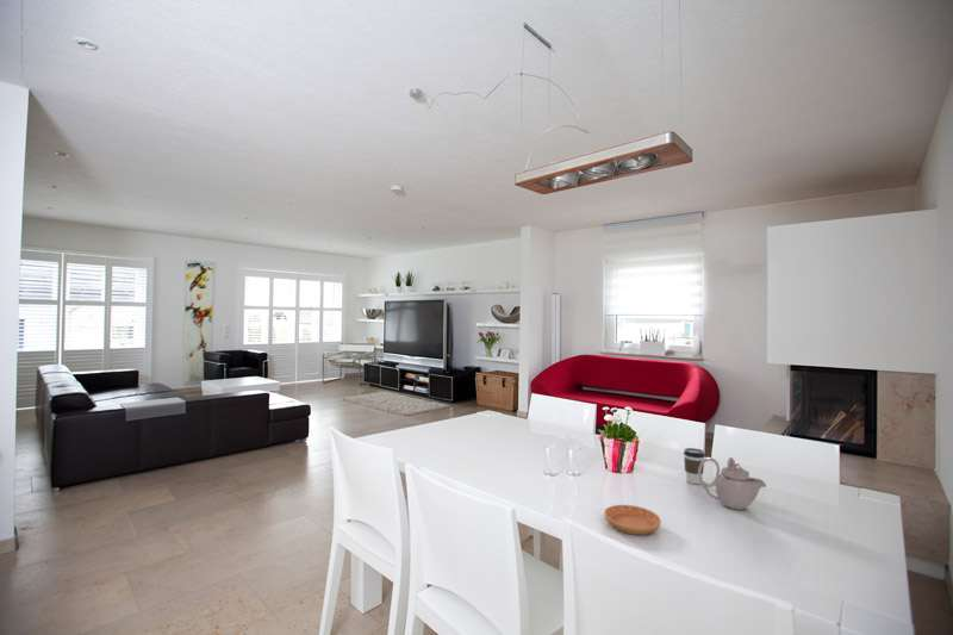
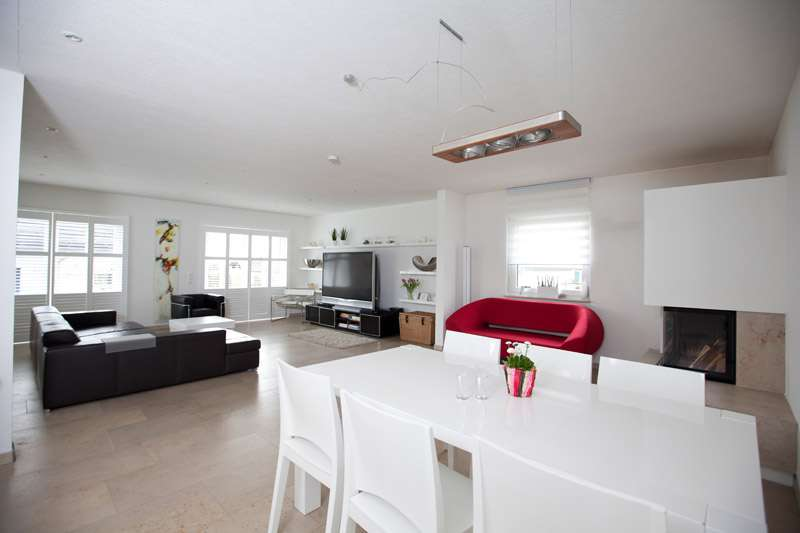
- coffee cup [683,447,706,485]
- teapot [698,456,767,511]
- saucer [603,504,662,536]
